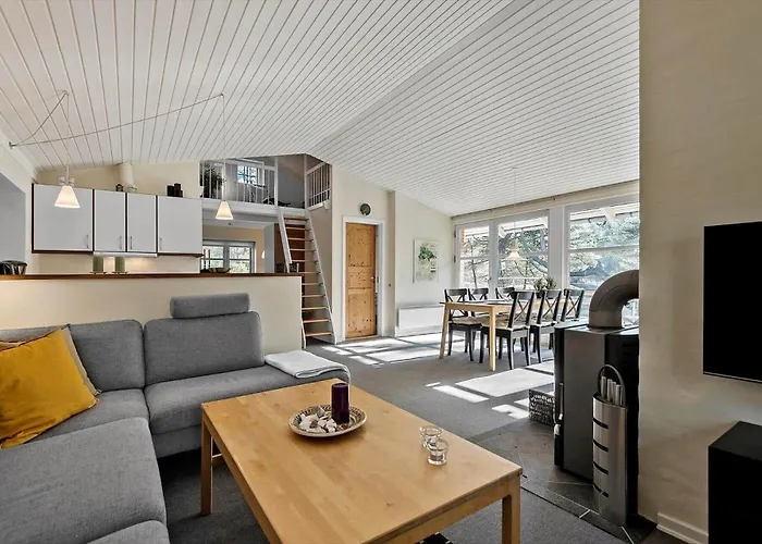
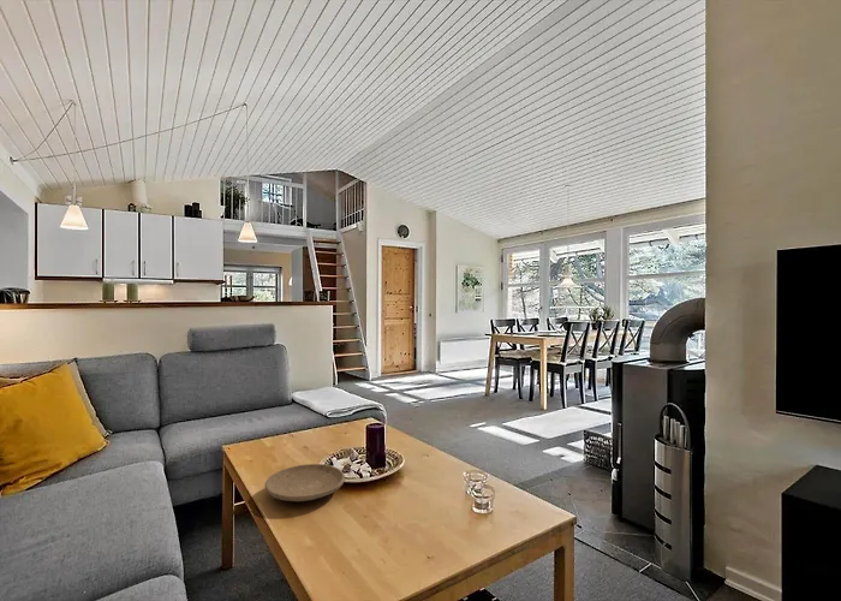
+ plate [264,463,346,502]
